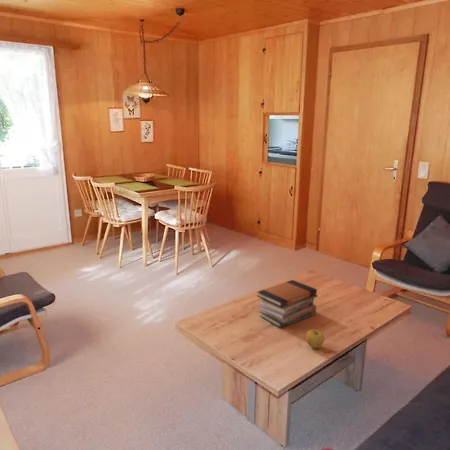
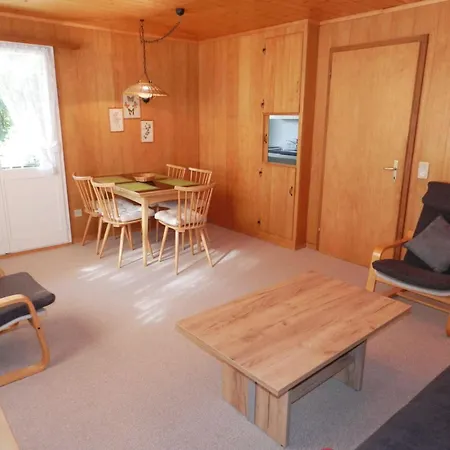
- apple [305,328,325,349]
- book stack [256,279,319,329]
